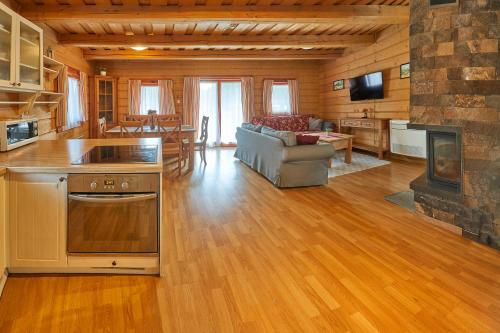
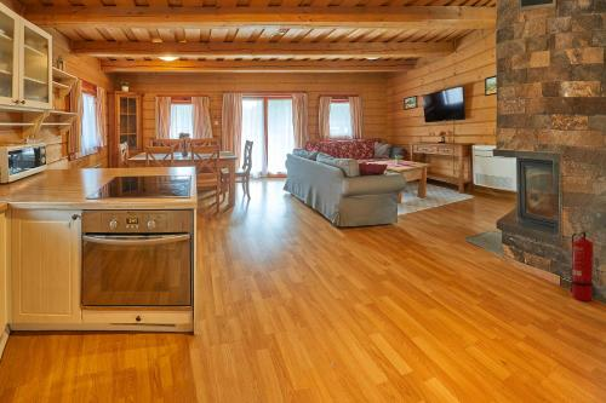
+ fire extinguisher [570,225,600,301]
